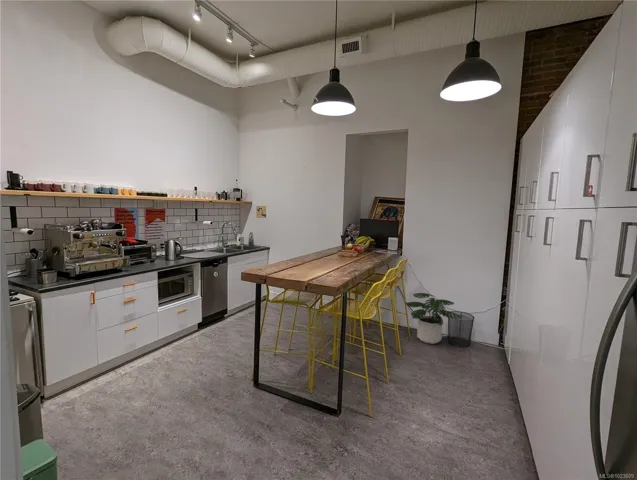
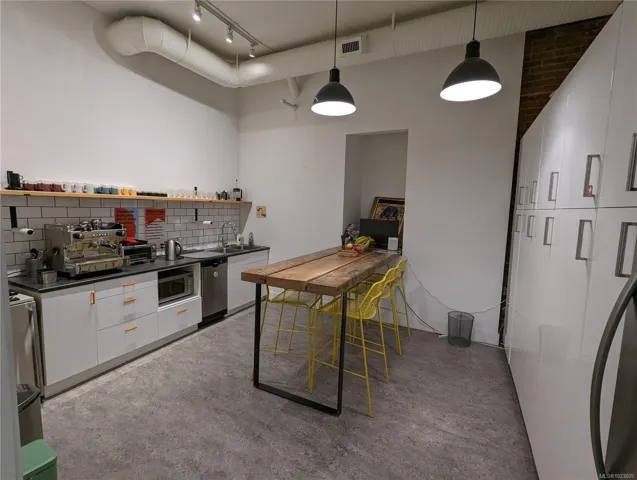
- potted plant [404,292,463,345]
